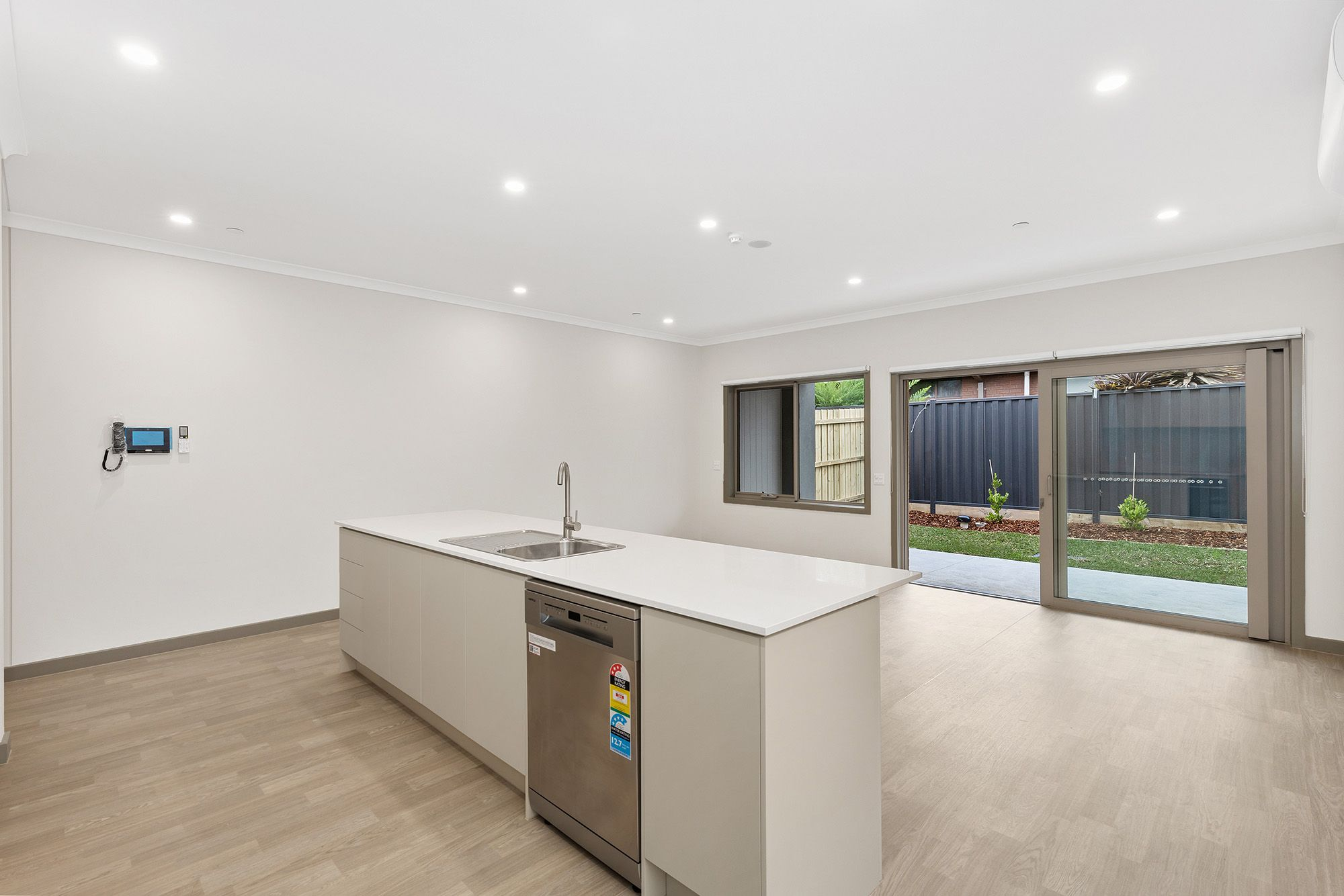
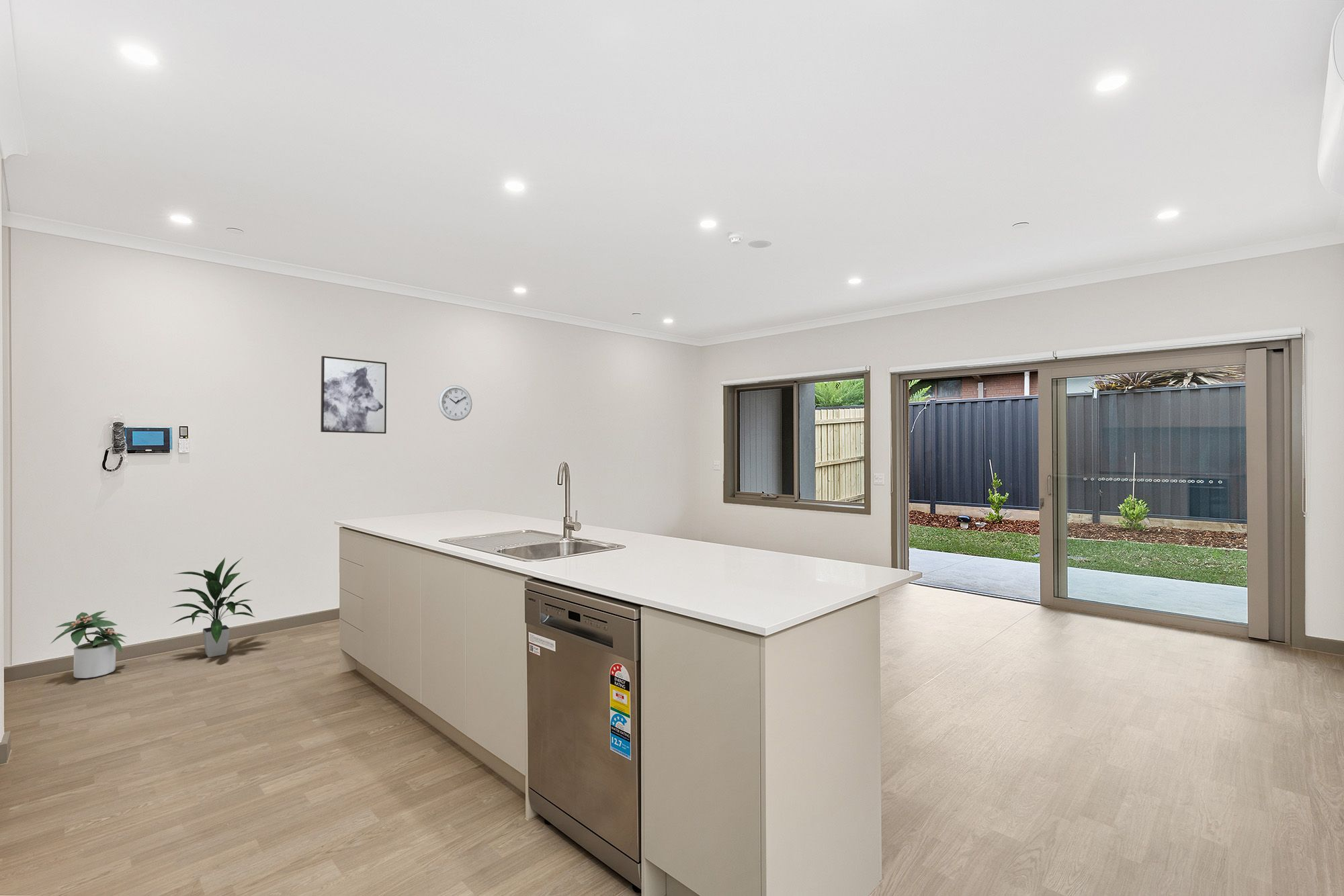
+ indoor plant [167,557,255,658]
+ wall clock [437,385,472,421]
+ wall art [320,355,387,435]
+ potted plant [50,610,127,679]
